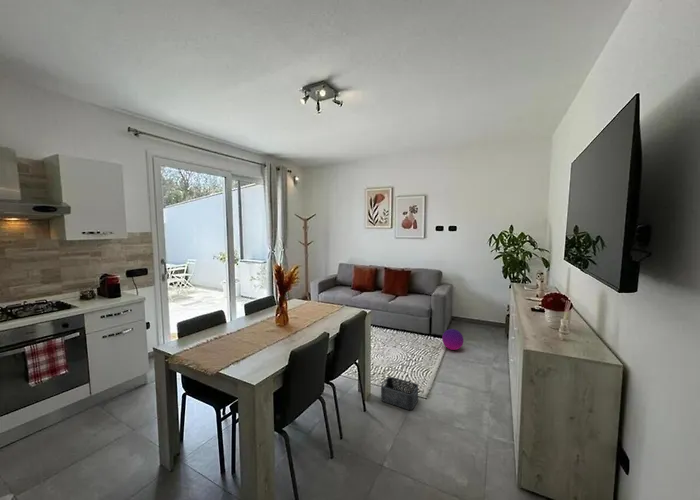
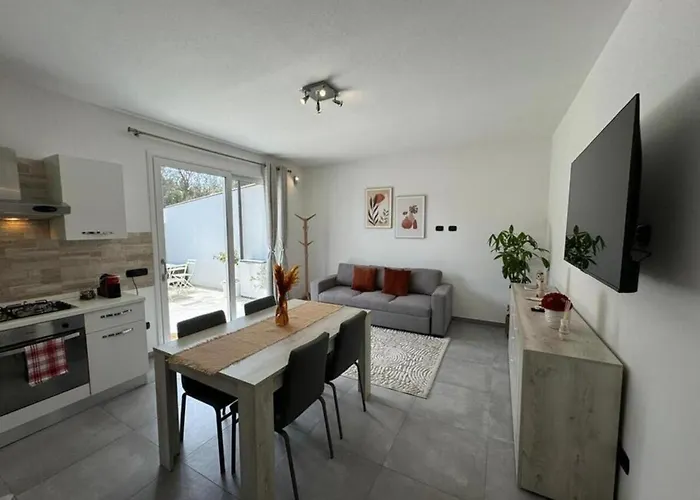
- ball [441,328,465,351]
- storage bin [380,376,419,411]
